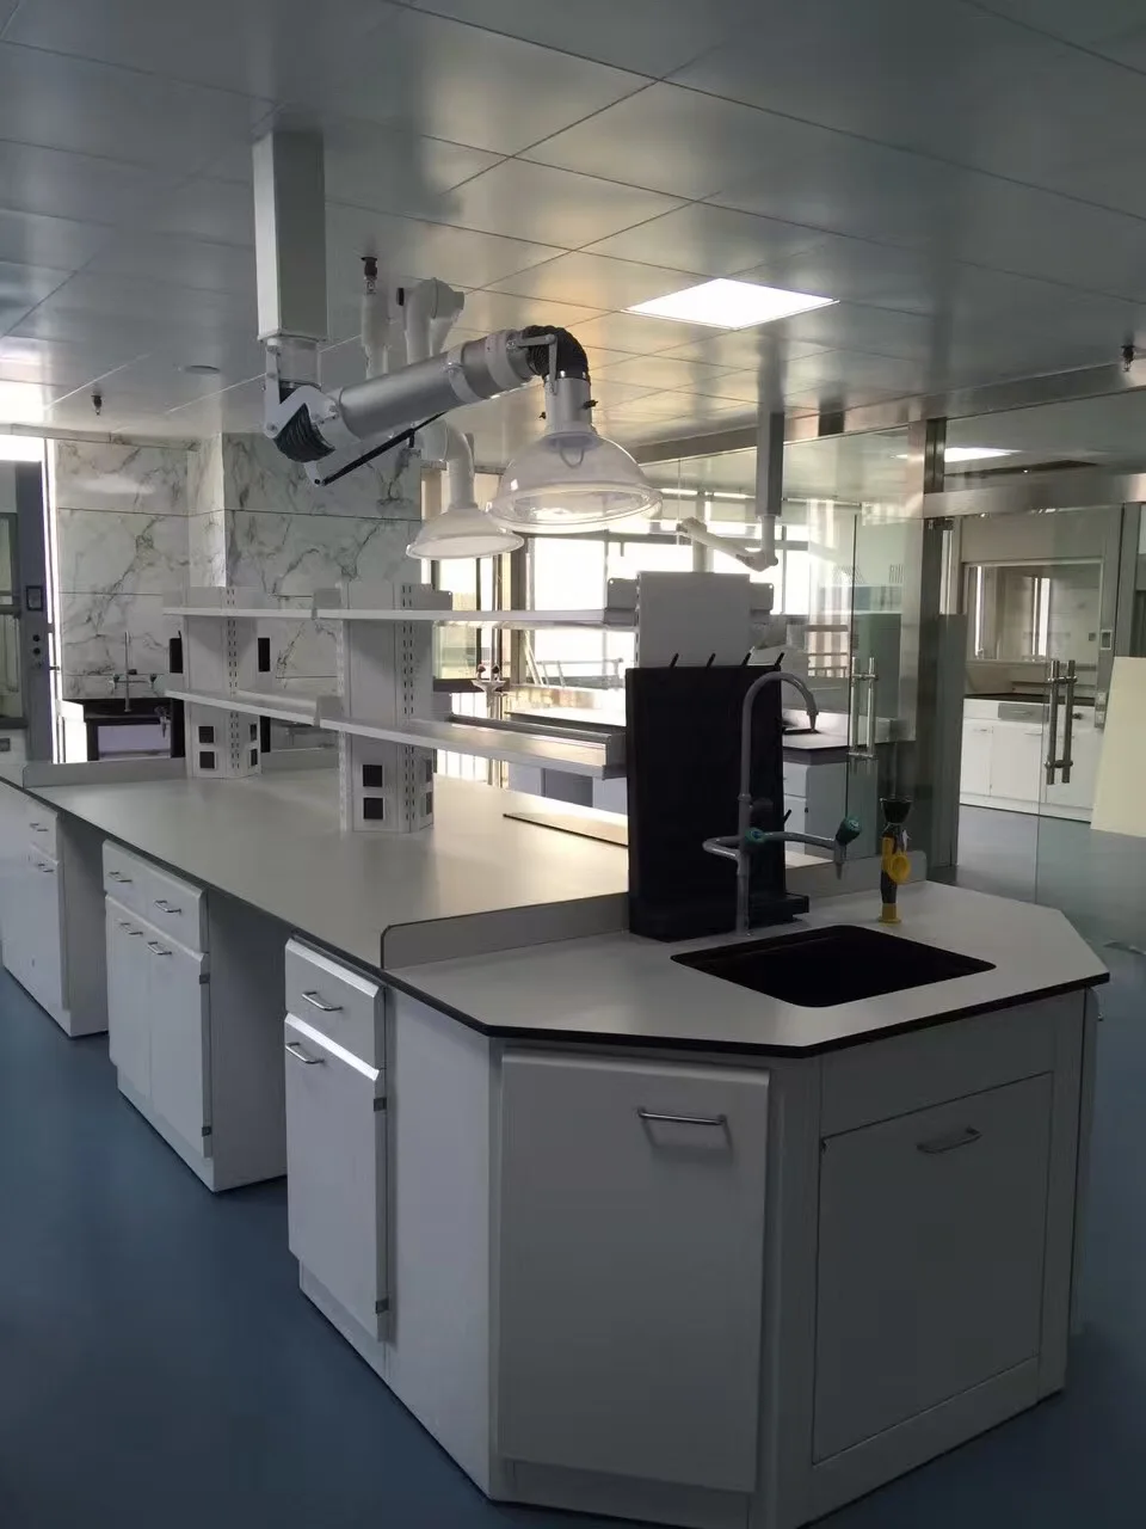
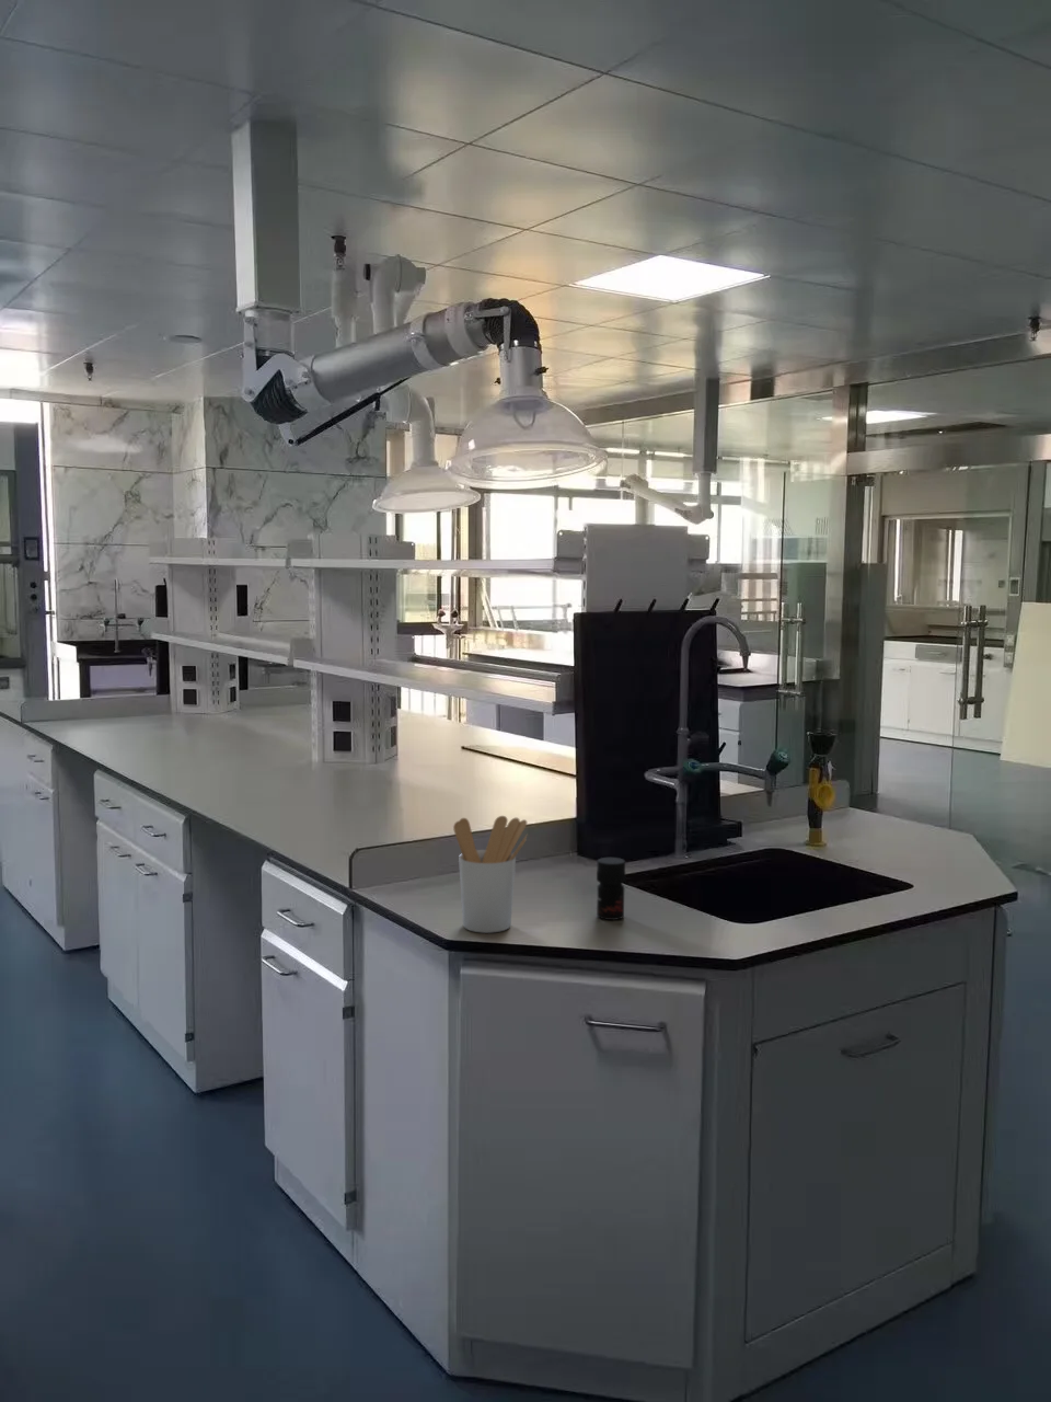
+ jar [595,857,626,921]
+ utensil holder [453,815,529,934]
